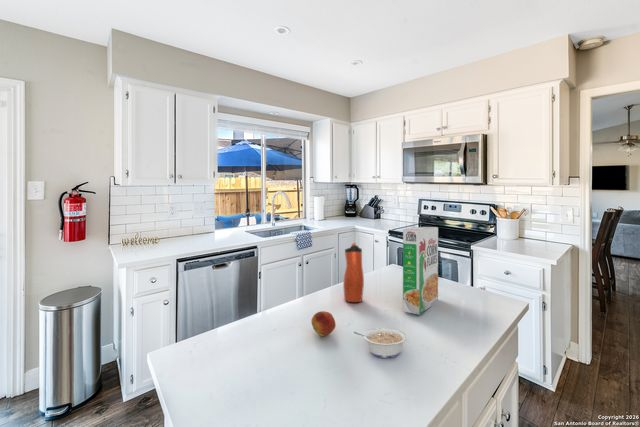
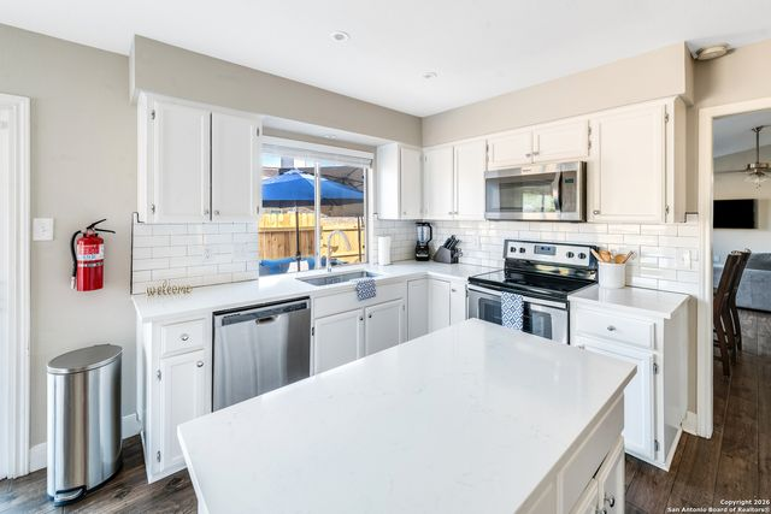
- water bottle [342,242,365,303]
- cereal box [402,226,439,316]
- fruit [310,310,337,337]
- legume [353,327,408,359]
